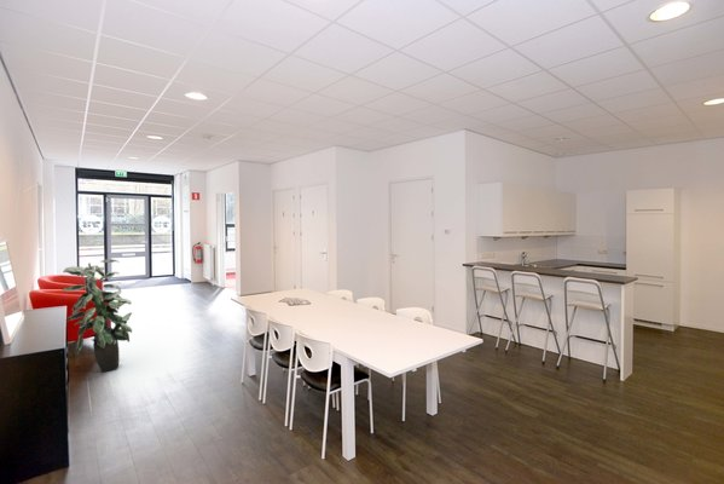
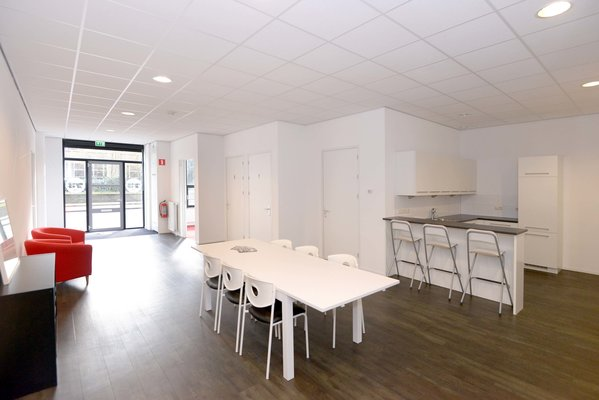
- indoor plant [60,258,133,374]
